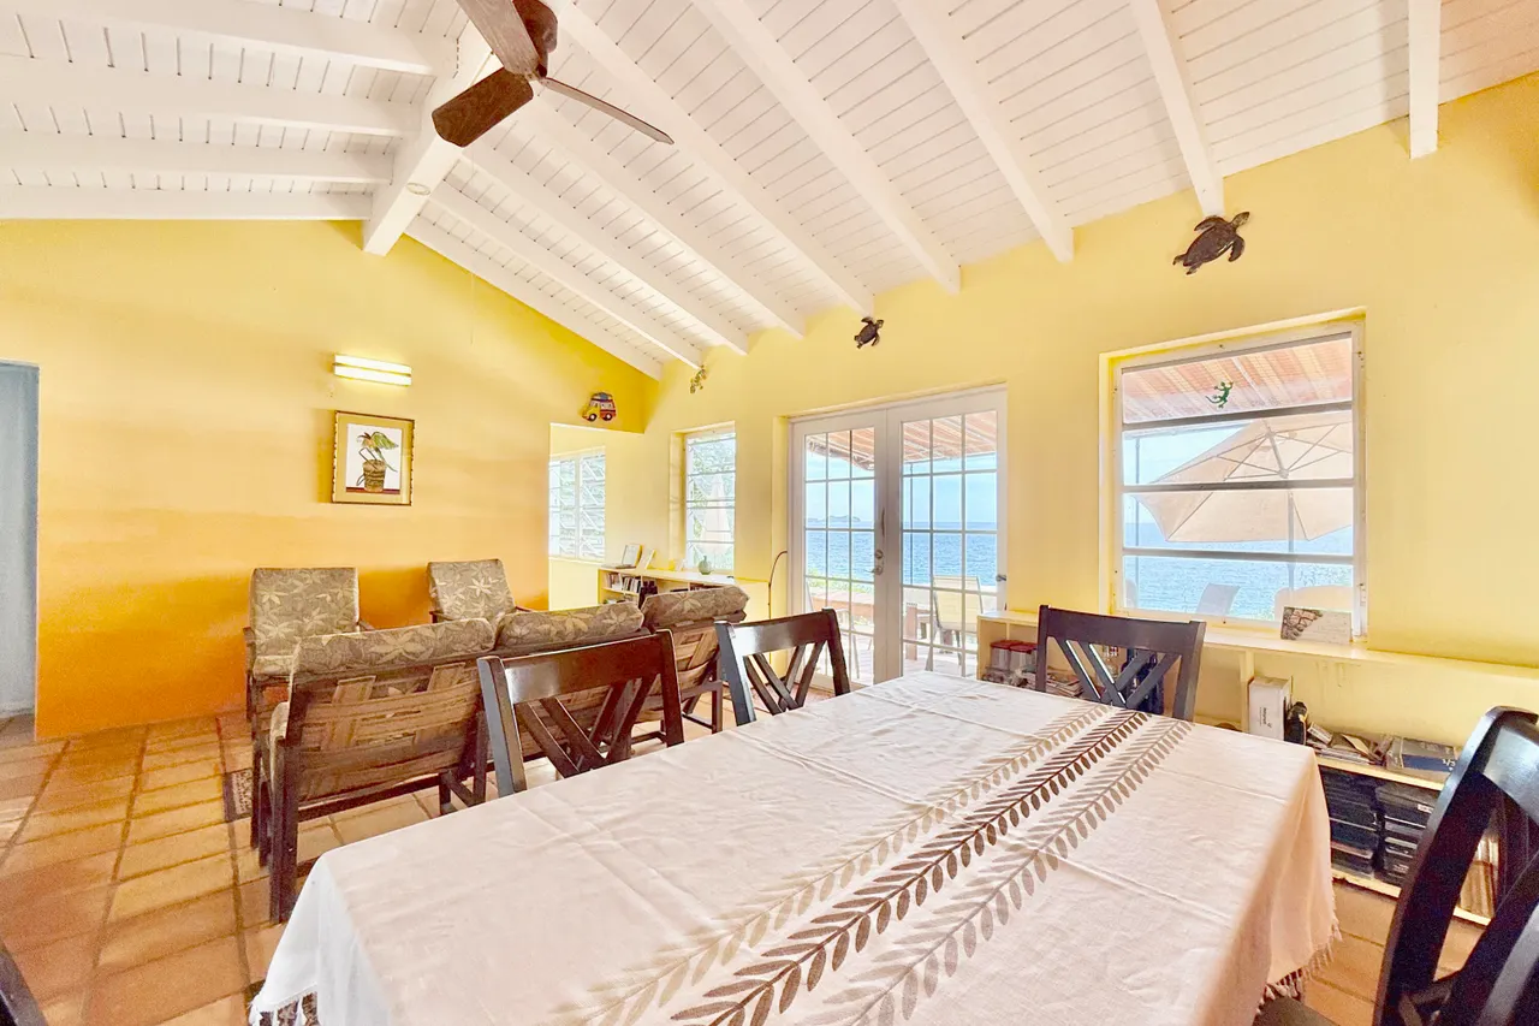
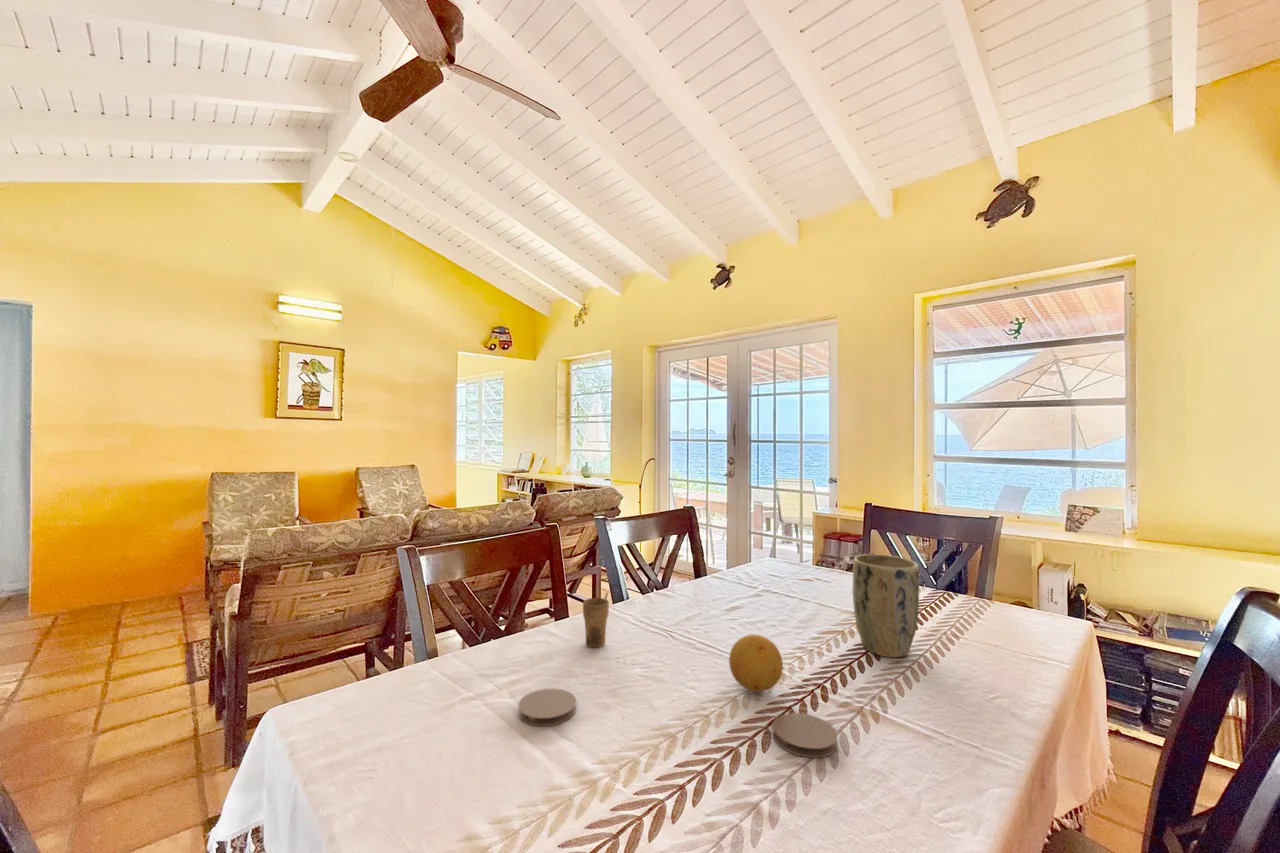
+ coaster [771,712,839,758]
+ plant pot [851,553,920,658]
+ cup [582,592,610,648]
+ fruit [728,634,784,693]
+ coaster [518,688,577,727]
